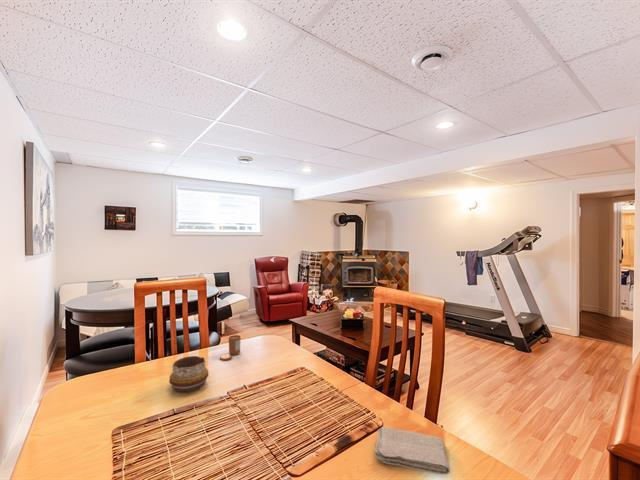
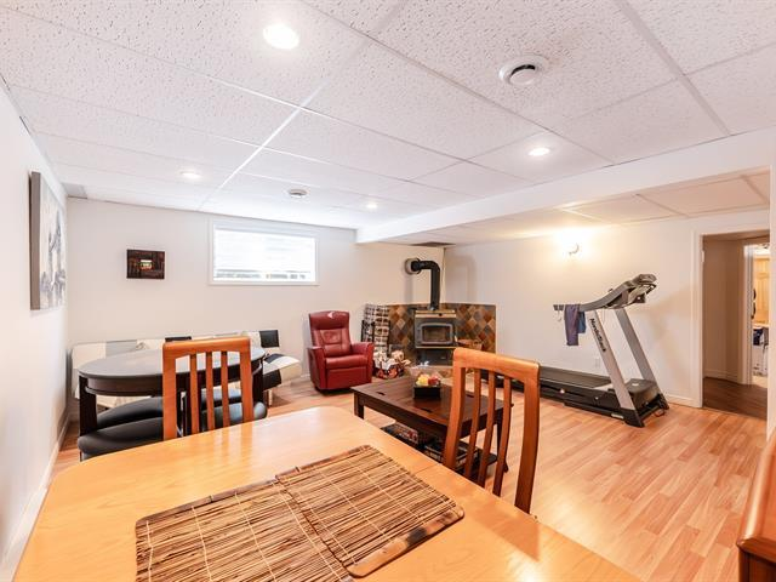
- washcloth [374,426,451,475]
- decorative bowl [168,355,210,393]
- candle [219,334,242,361]
